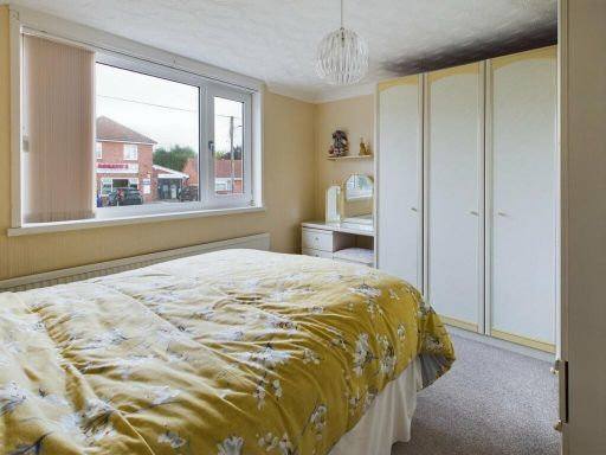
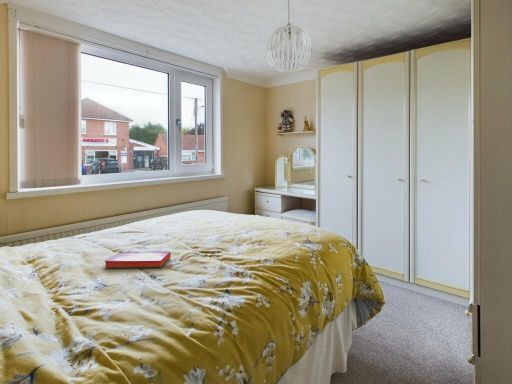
+ hardback book [104,251,171,269]
